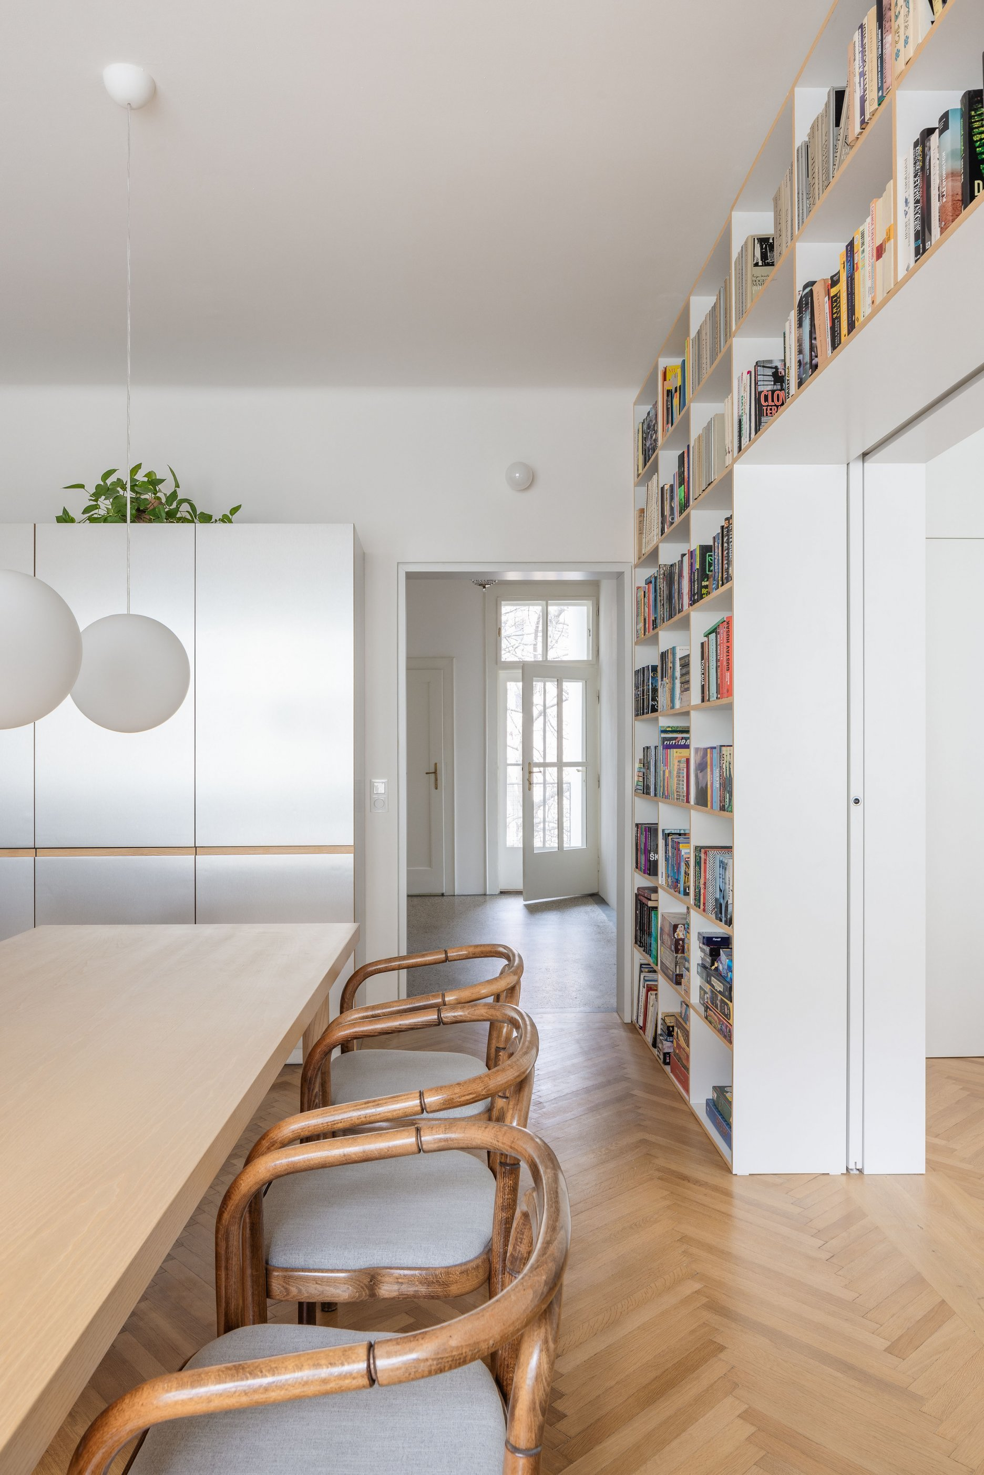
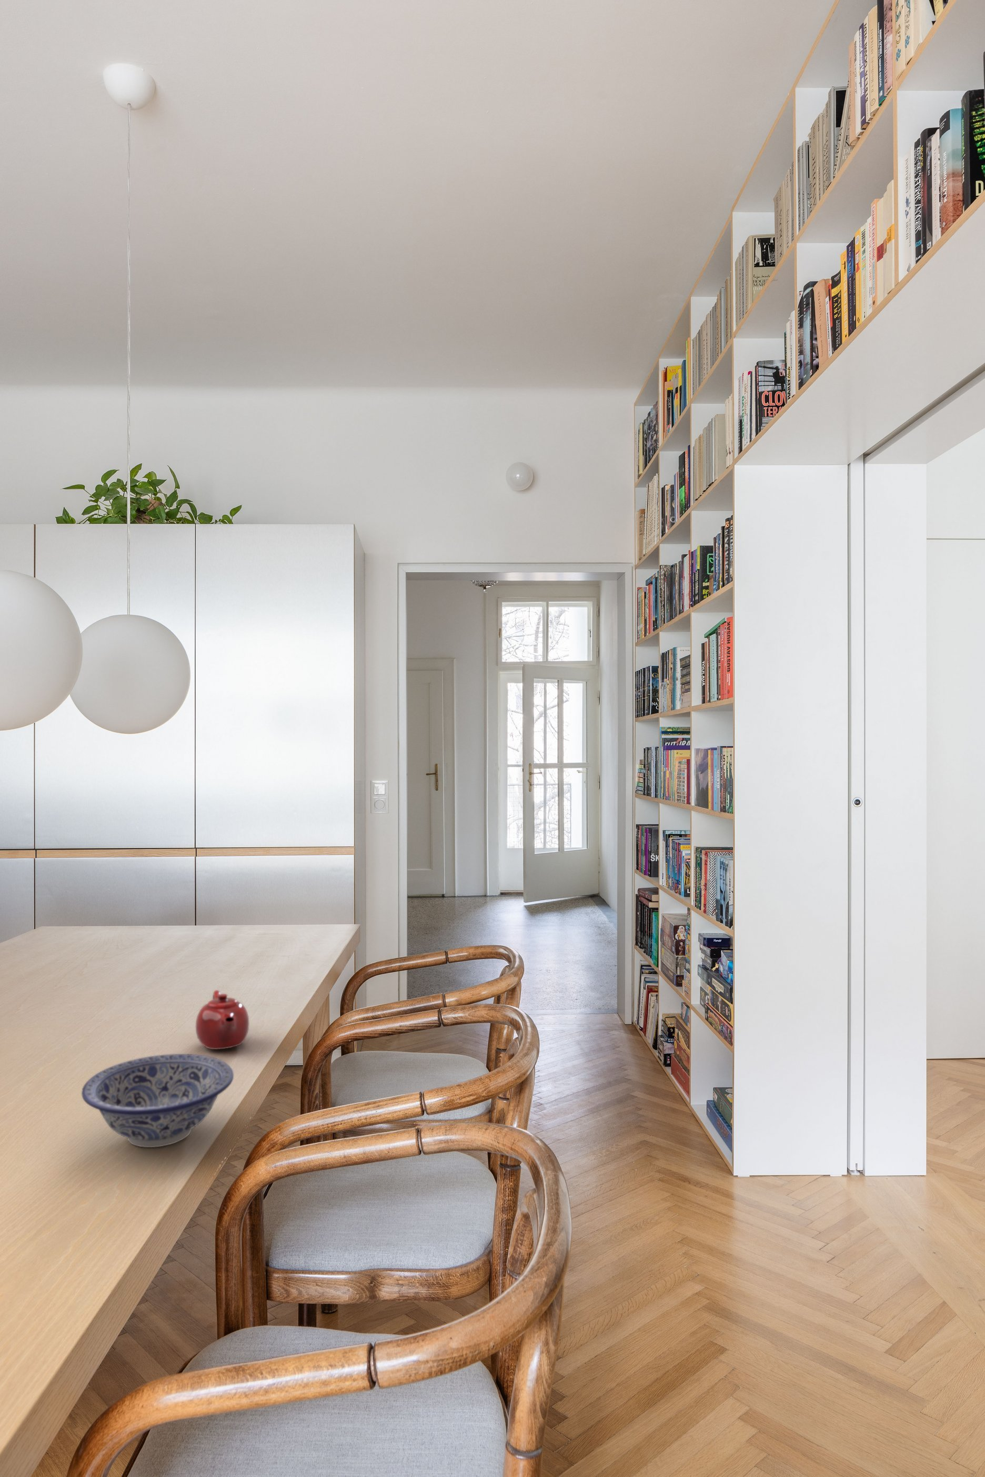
+ teapot [196,990,250,1050]
+ bowl [81,1054,234,1148]
